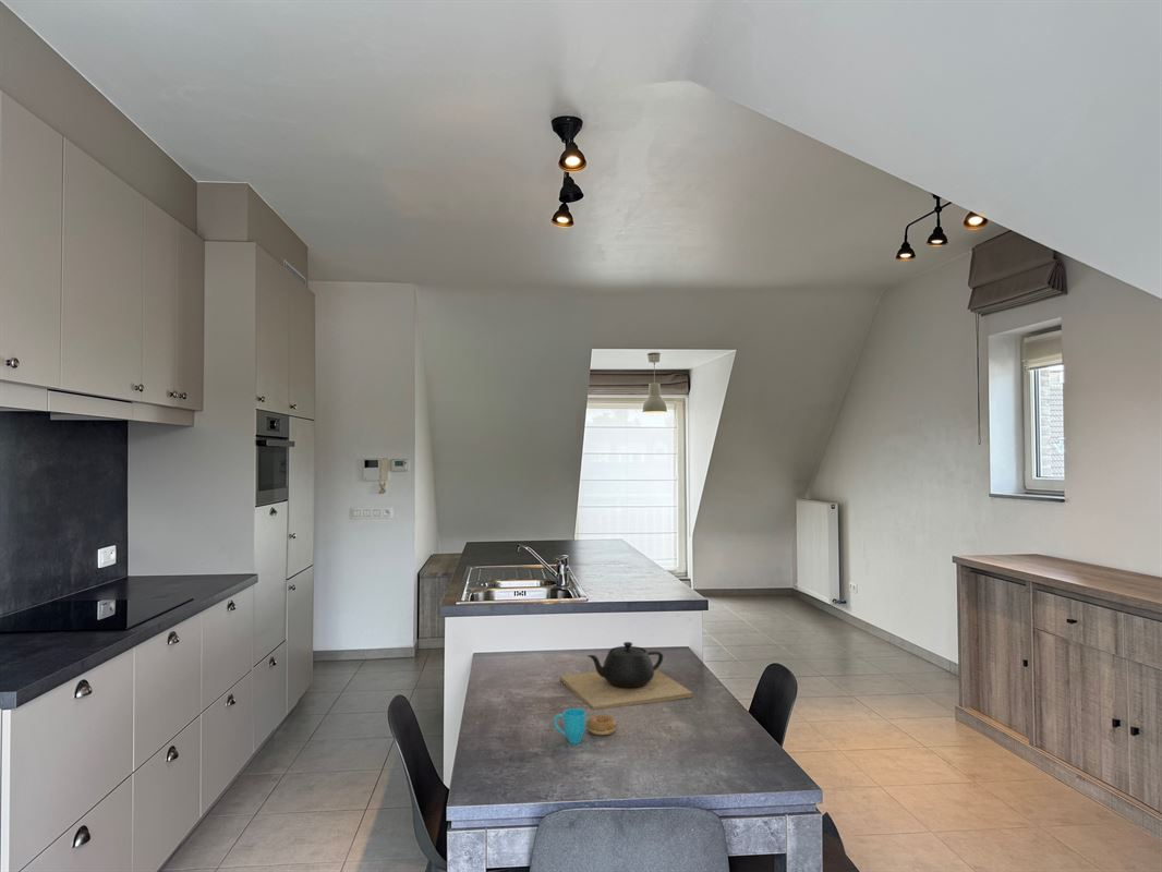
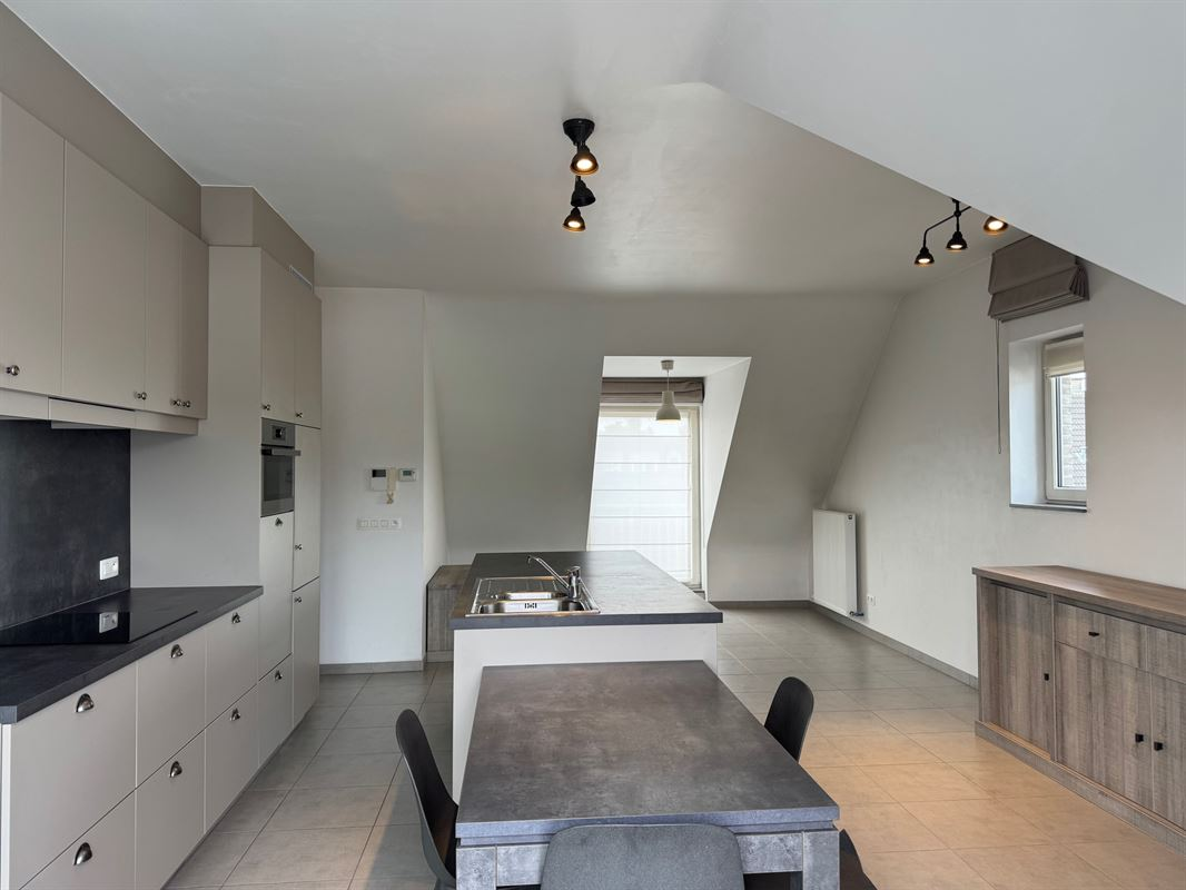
- cup [553,707,618,746]
- teapot [559,641,694,711]
